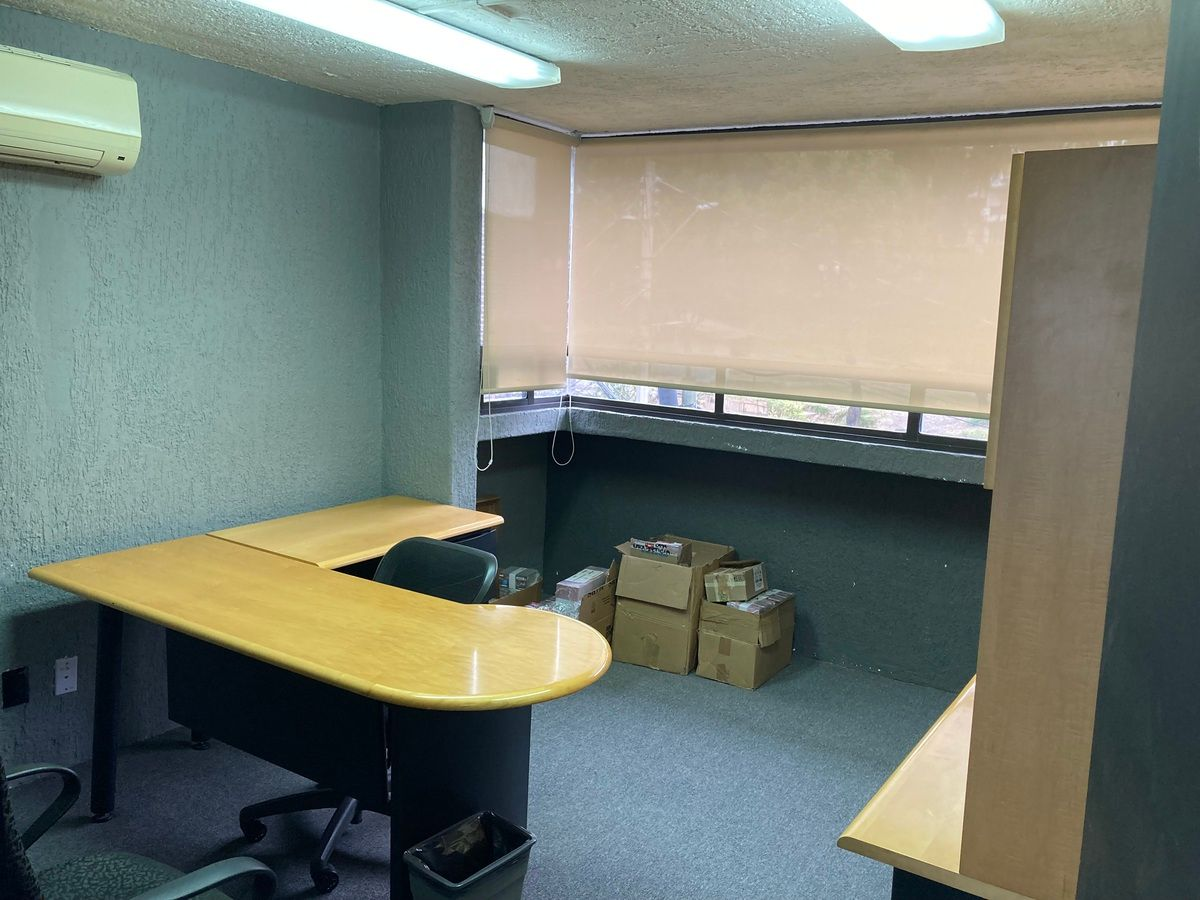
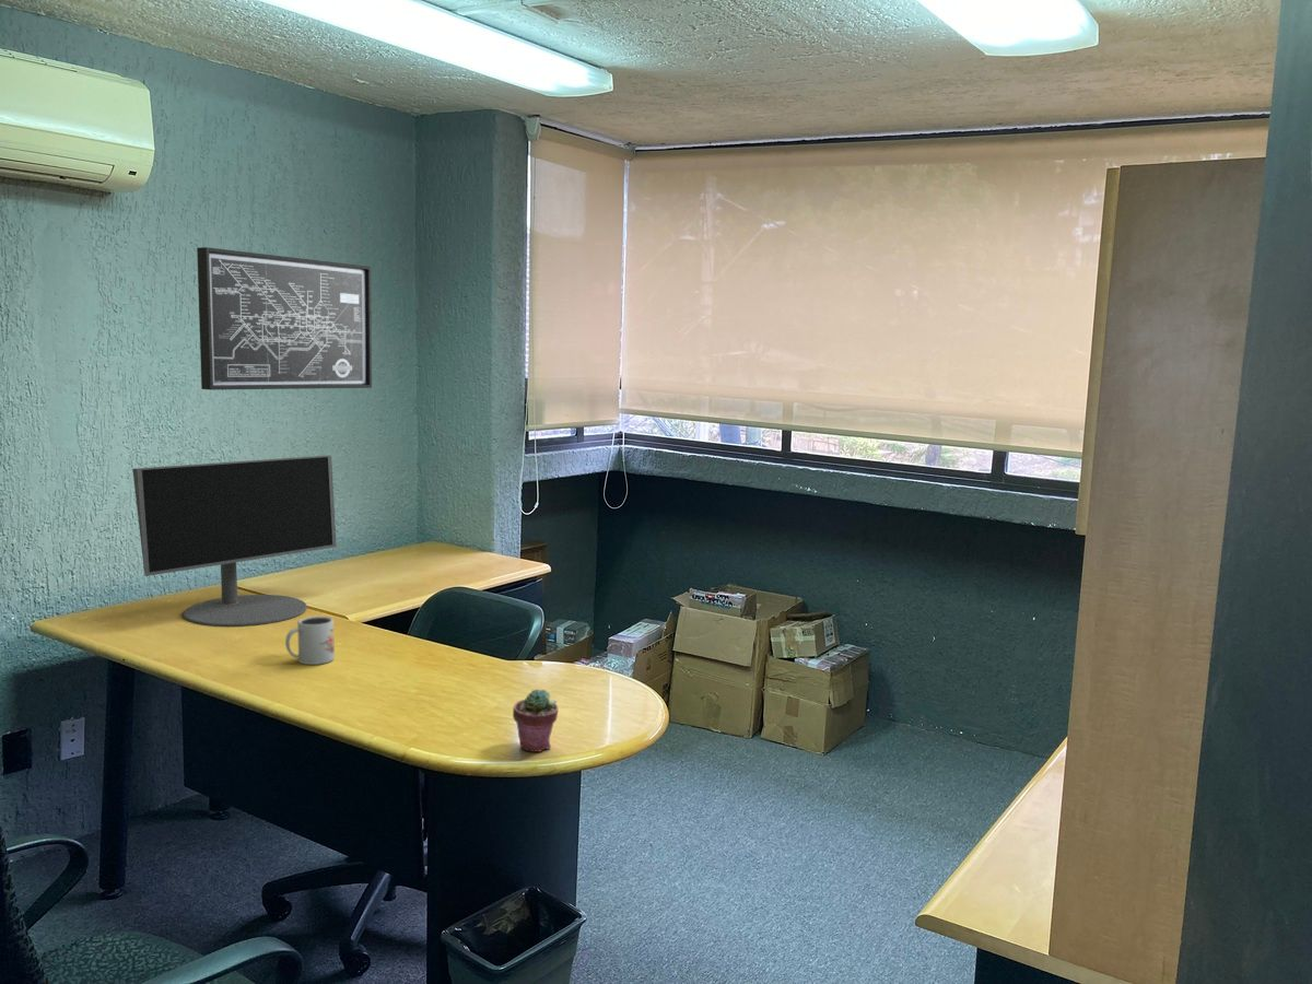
+ computer monitor [131,455,338,628]
+ wall art [196,246,373,391]
+ potted succulent [512,689,559,753]
+ mug [284,616,336,666]
